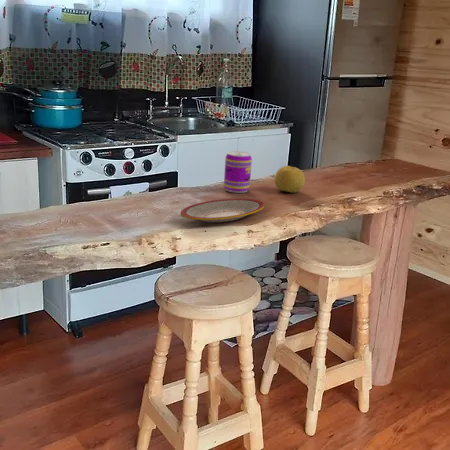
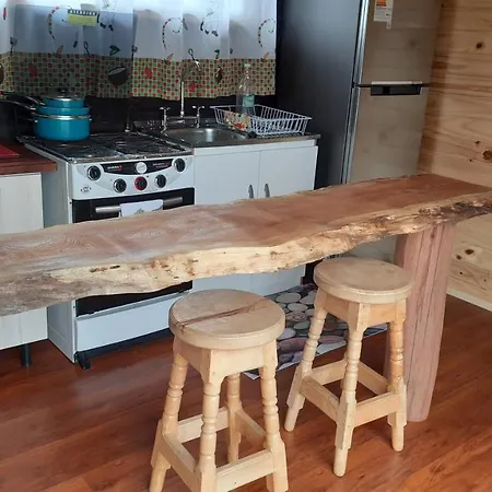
- fruit [273,165,306,194]
- beverage can [223,150,253,194]
- plate [180,198,265,223]
